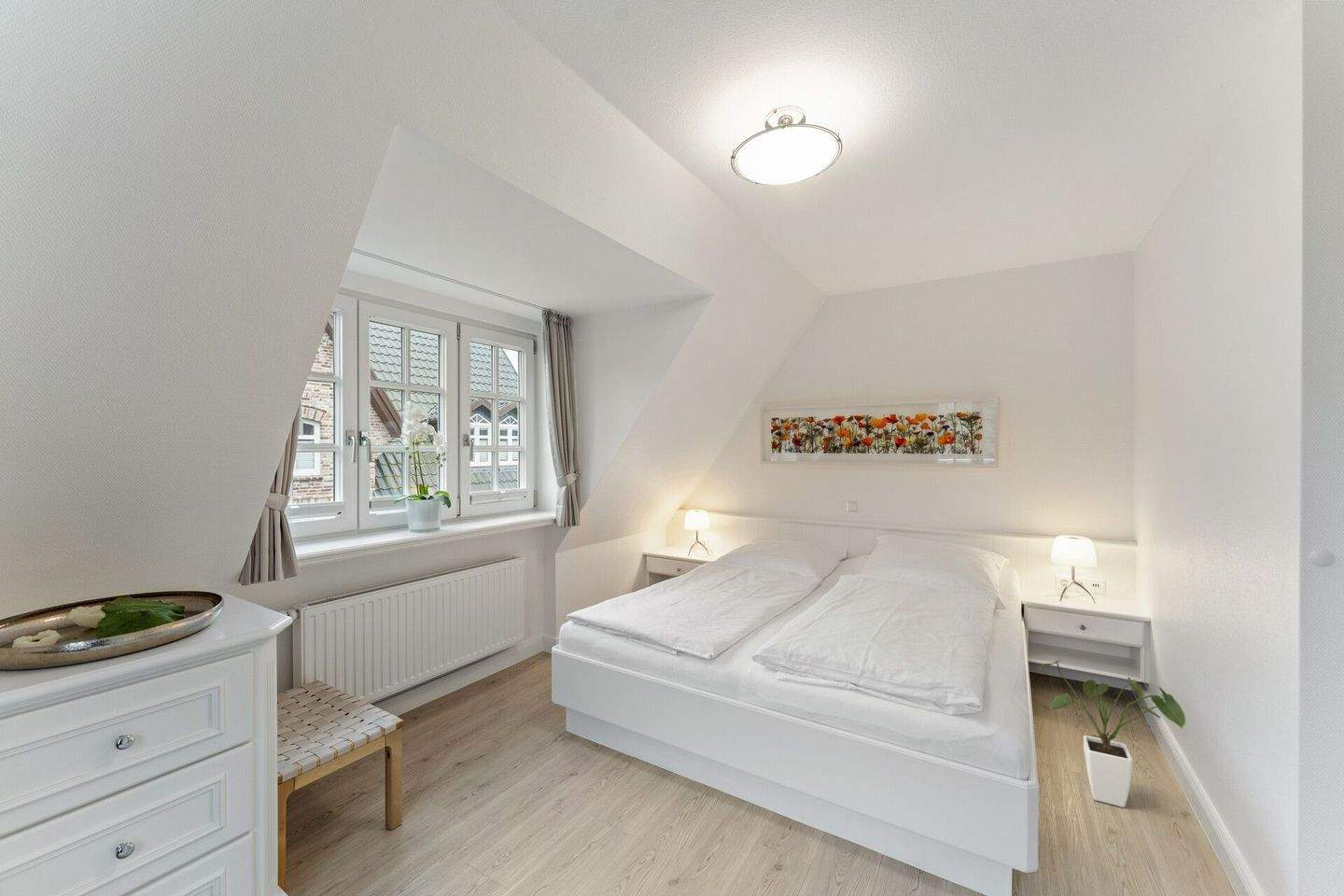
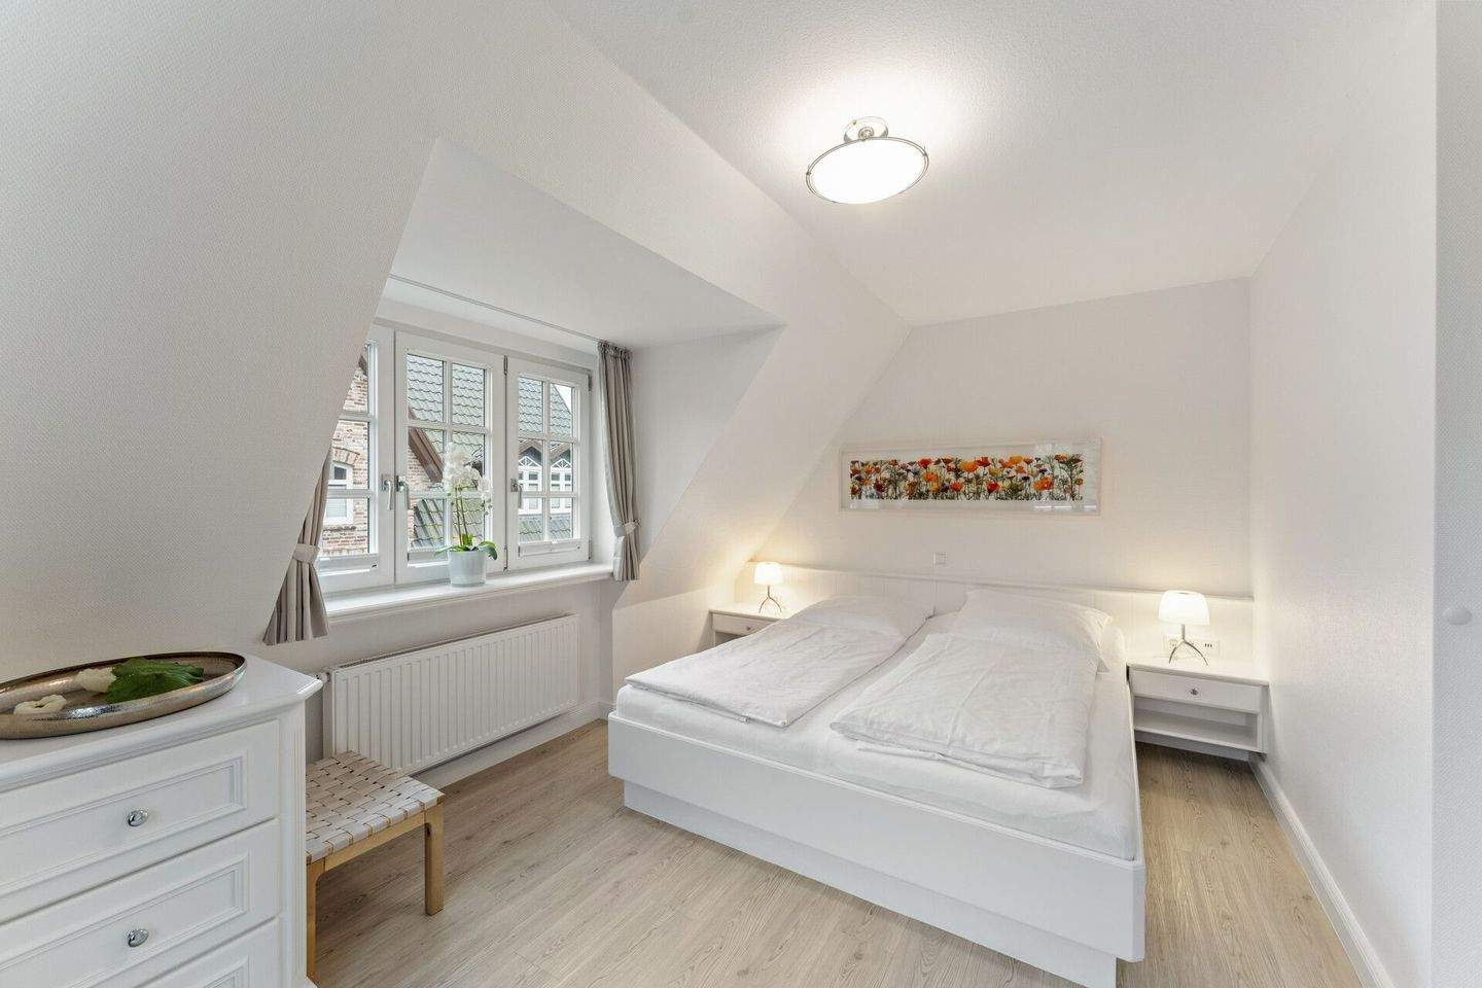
- house plant [1039,659,1186,808]
